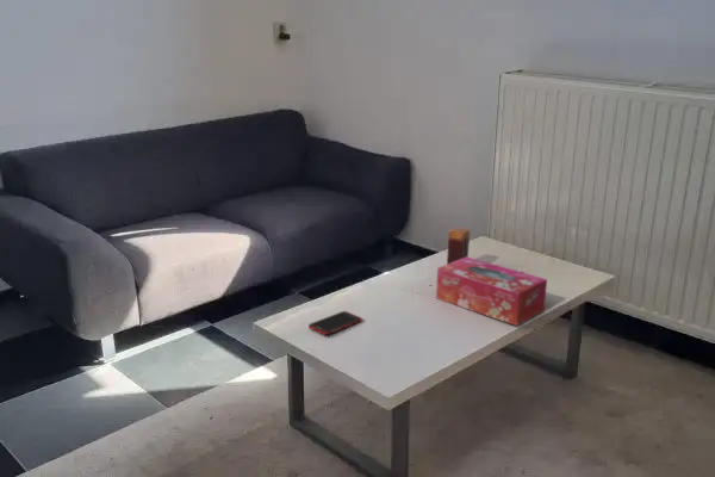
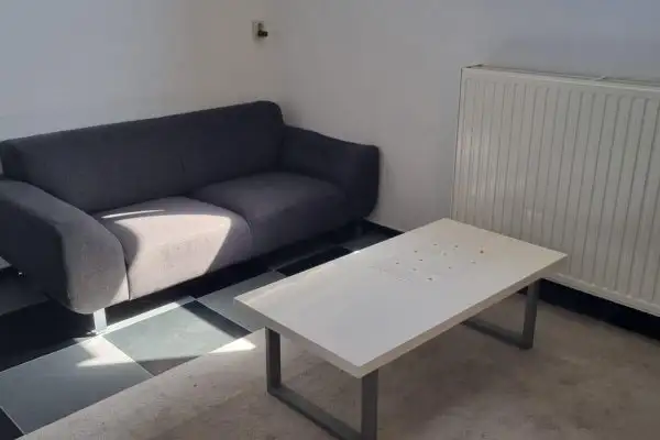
- cell phone [307,310,362,336]
- candle [446,227,471,265]
- tissue box [435,256,548,327]
